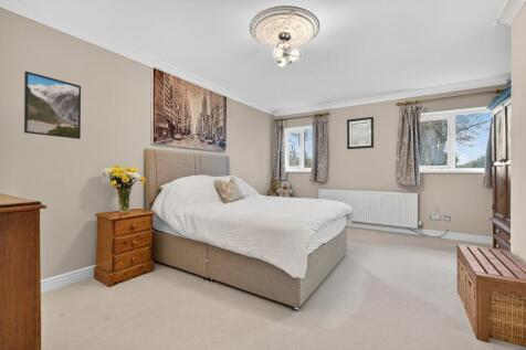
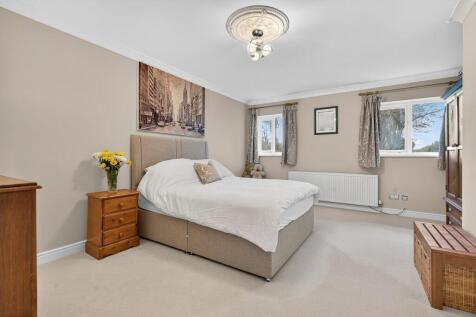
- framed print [23,70,82,140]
